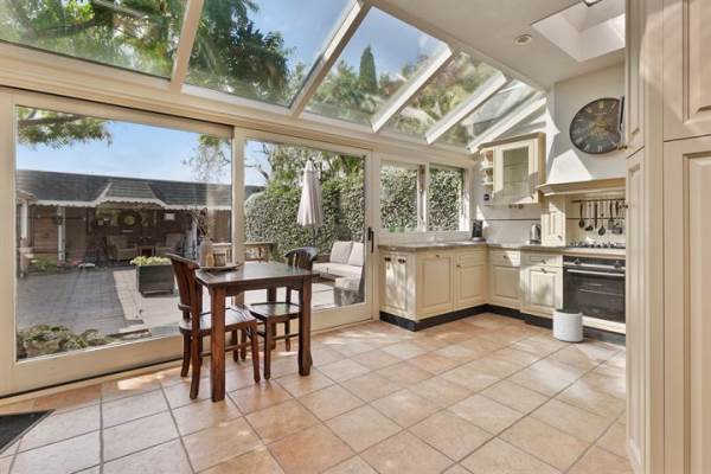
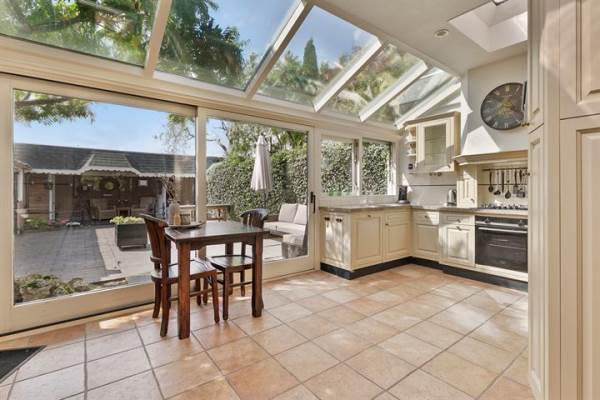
- plant pot [552,308,584,344]
